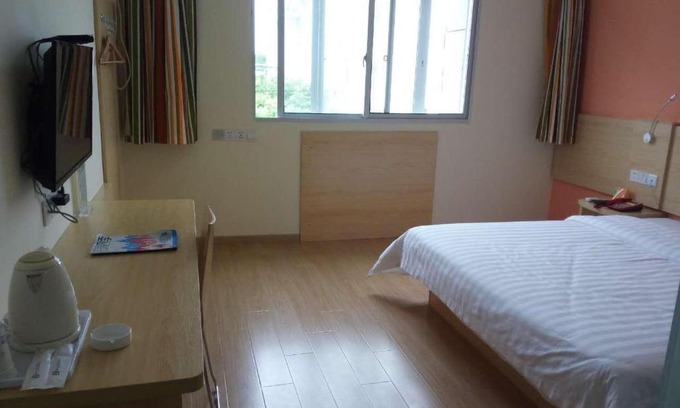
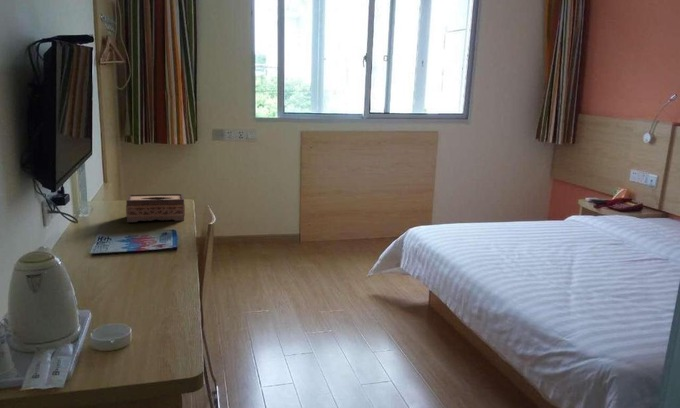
+ tissue box [125,193,186,223]
